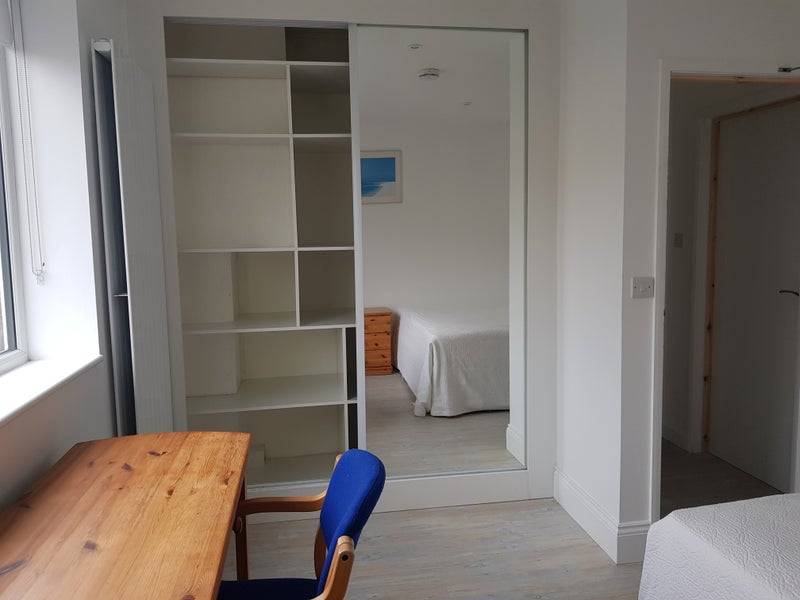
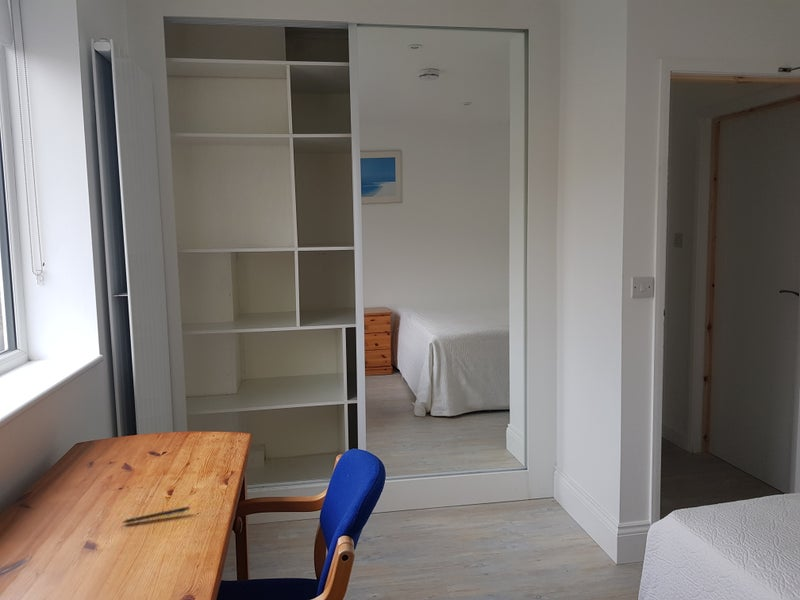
+ pen [122,505,190,524]
